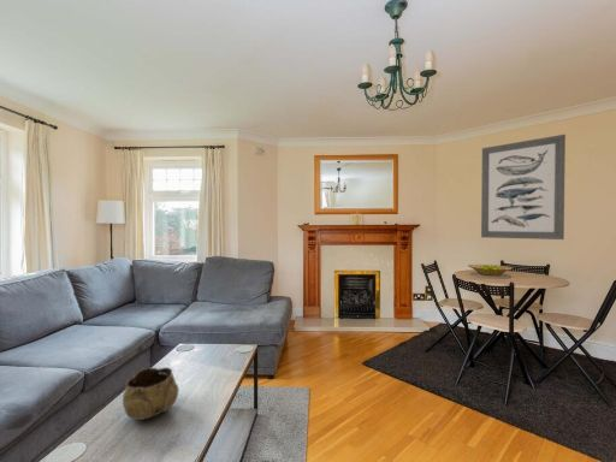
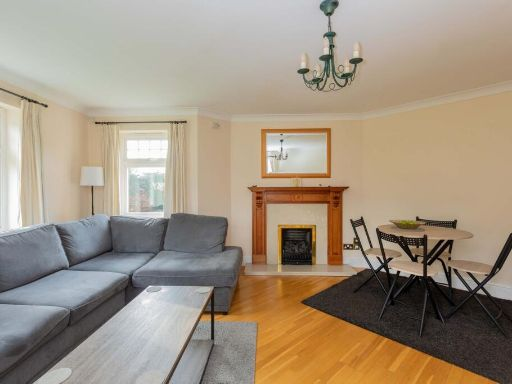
- wall art [480,134,567,241]
- decorative bowl [122,366,179,421]
